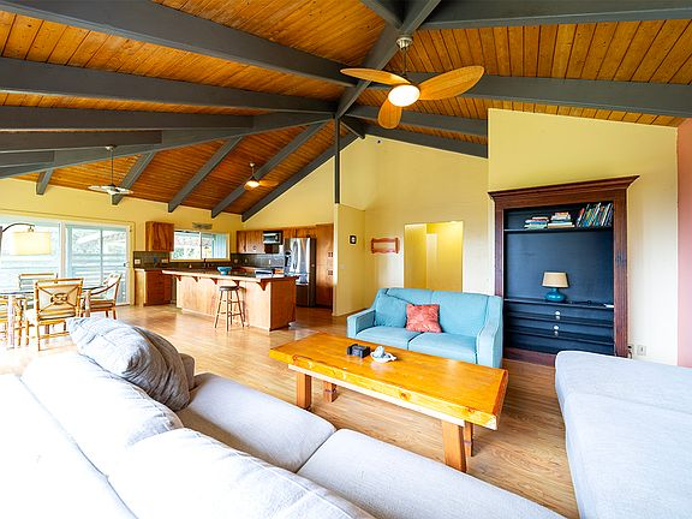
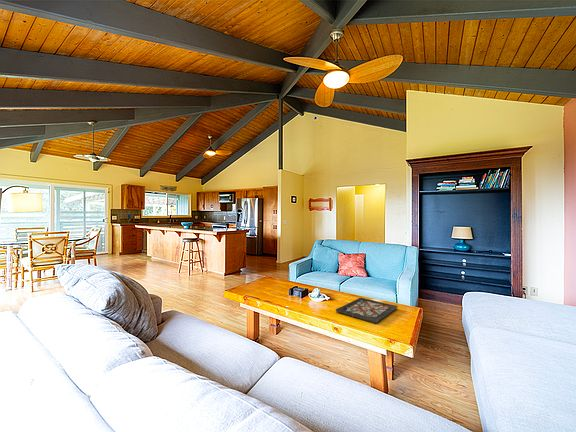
+ decorative tray [335,296,399,324]
